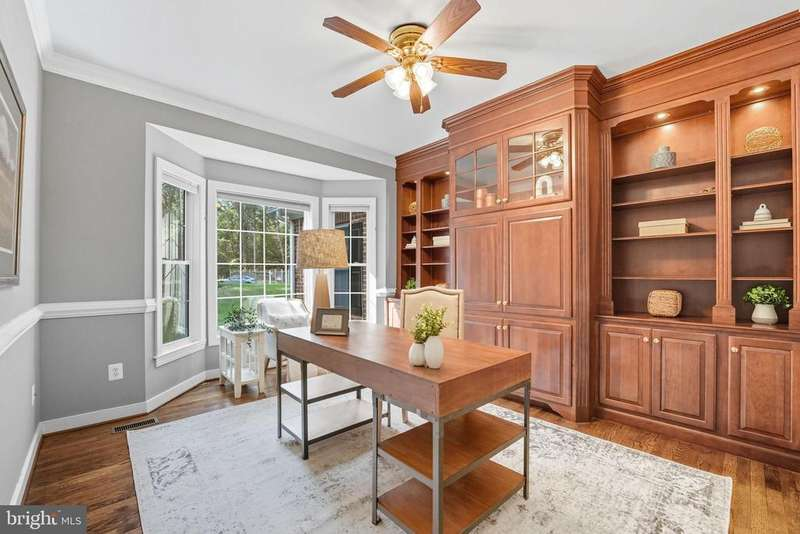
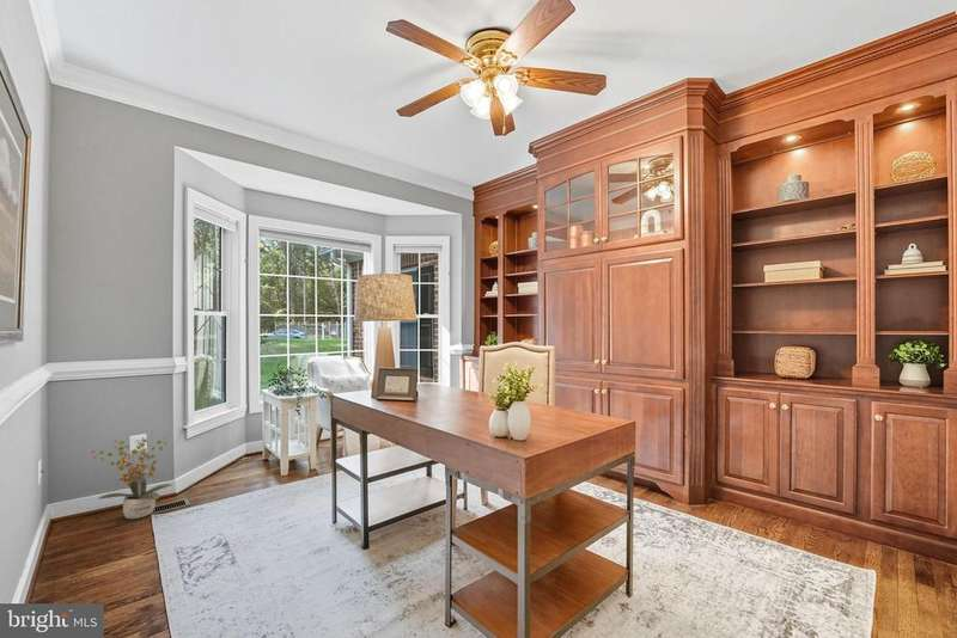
+ potted plant [91,436,173,520]
